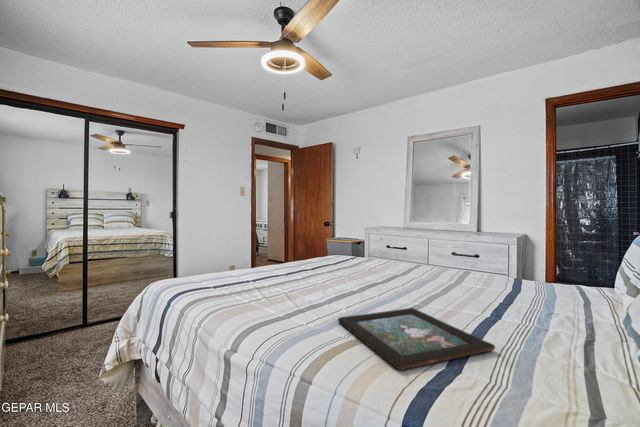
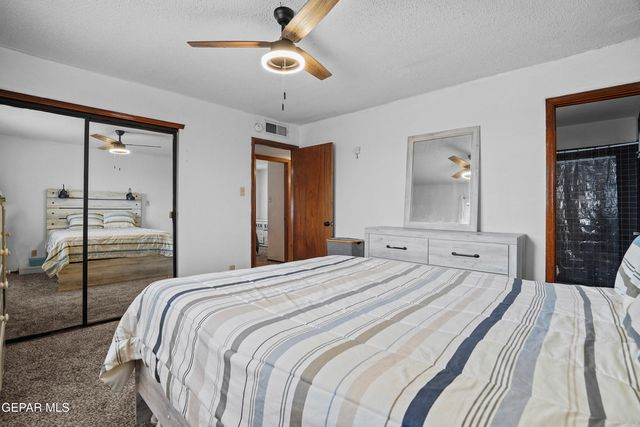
- decorative tray [337,307,496,371]
